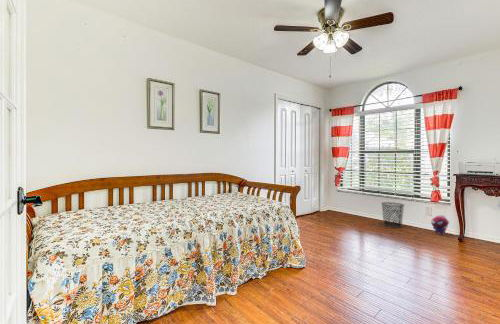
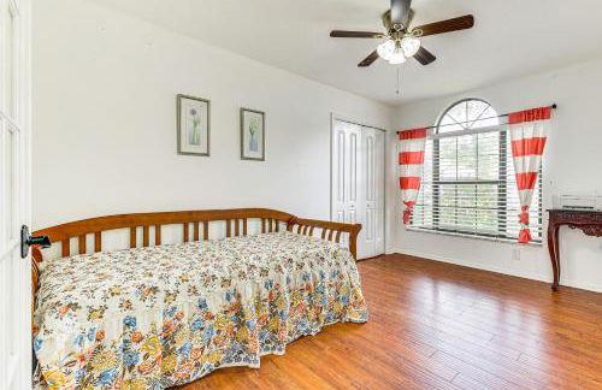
- waste bin [380,201,405,229]
- plush toy [430,214,450,236]
